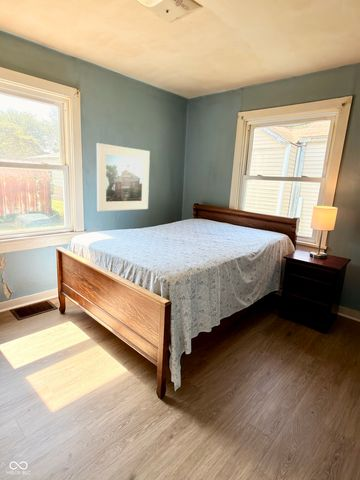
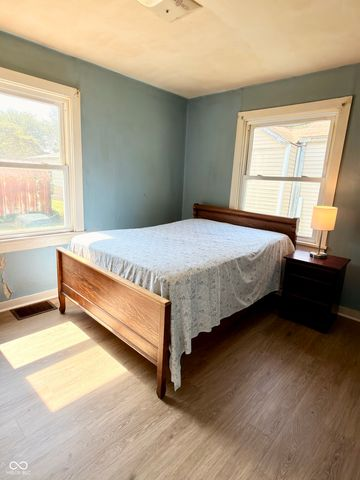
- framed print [96,142,151,212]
